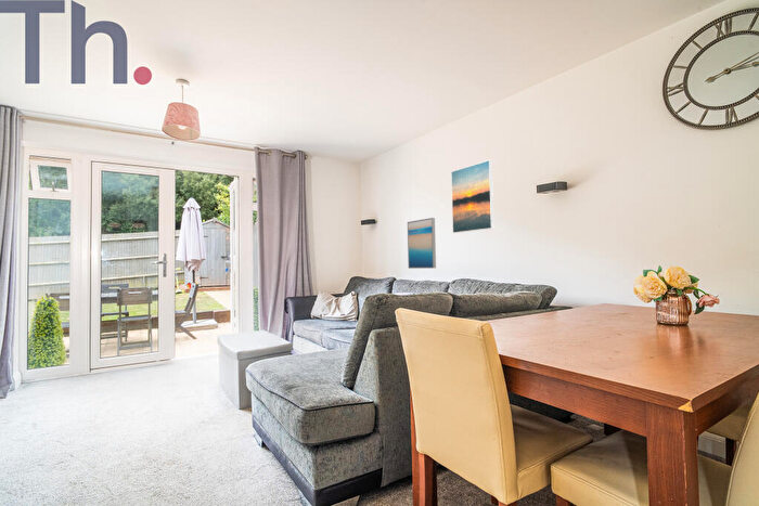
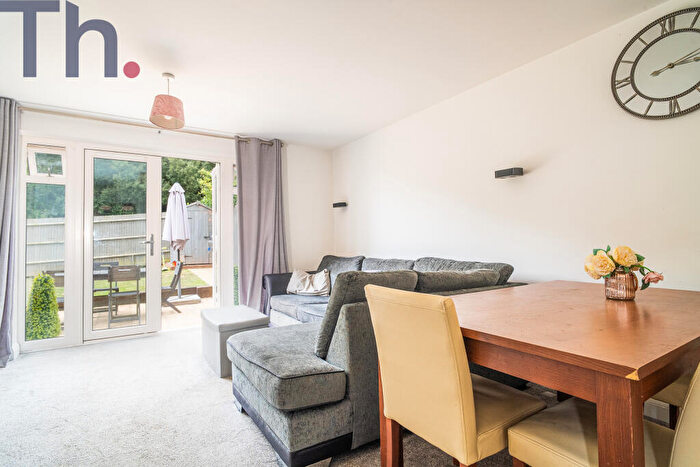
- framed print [450,159,494,234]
- wall art [407,217,437,270]
